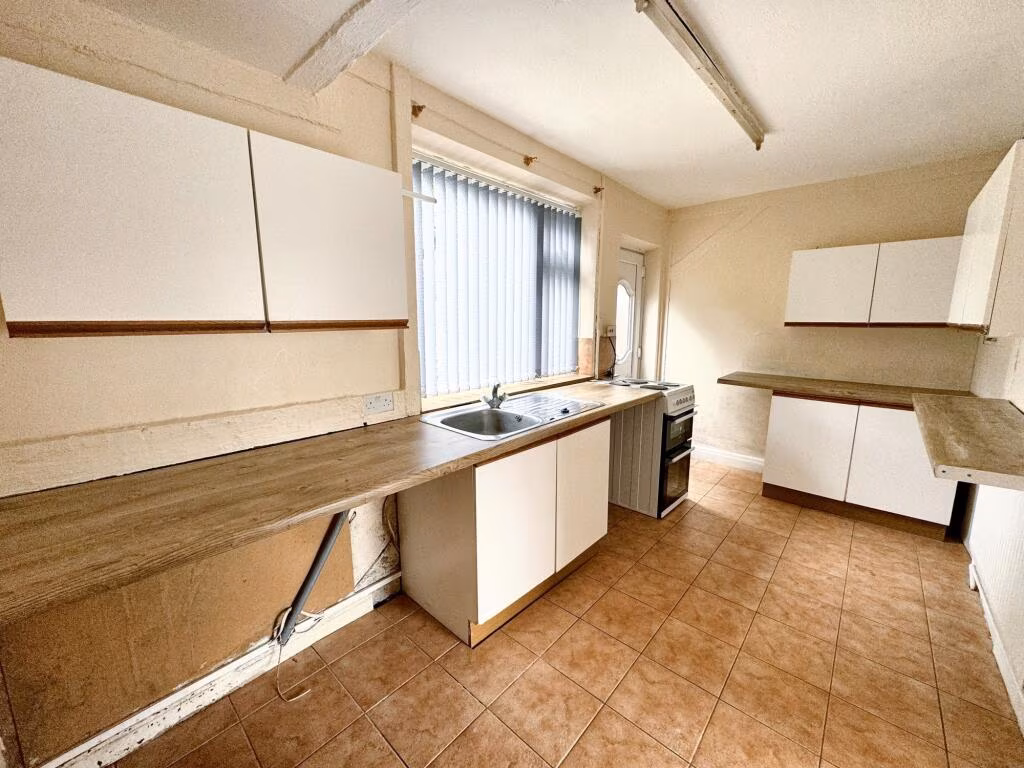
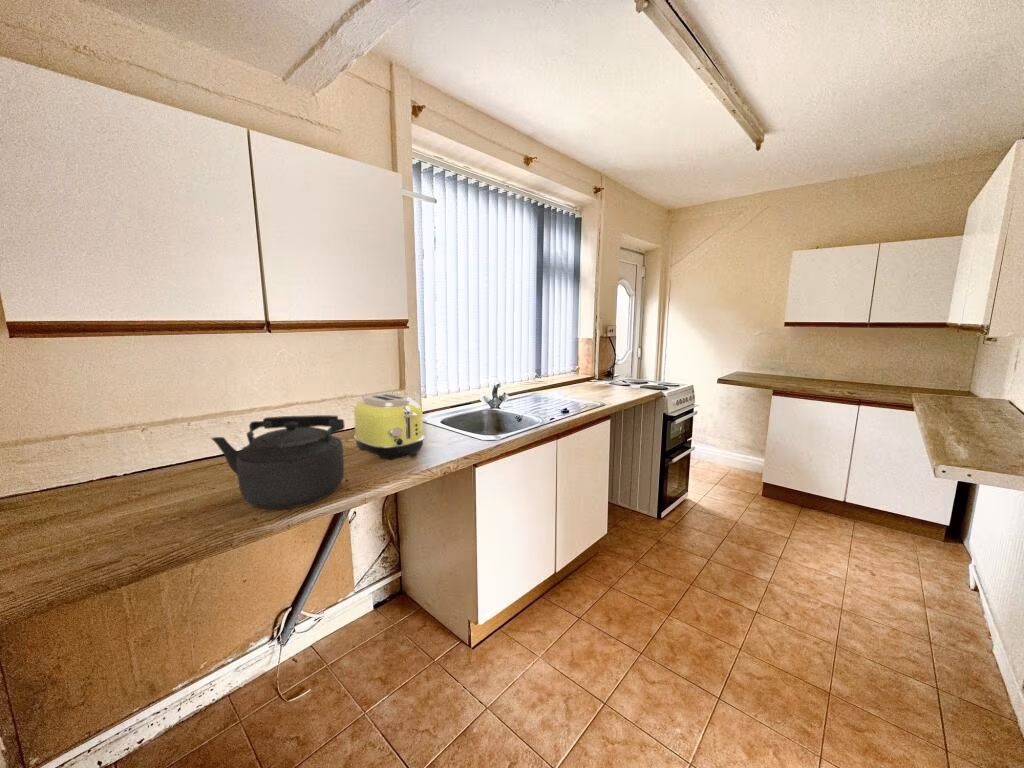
+ toaster [353,392,425,462]
+ kettle [210,414,346,510]
